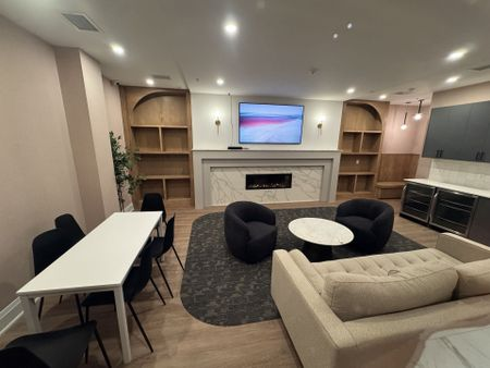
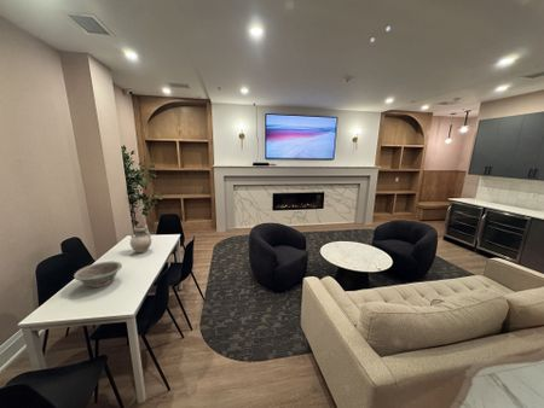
+ vase [129,225,152,253]
+ bowl [73,261,123,288]
